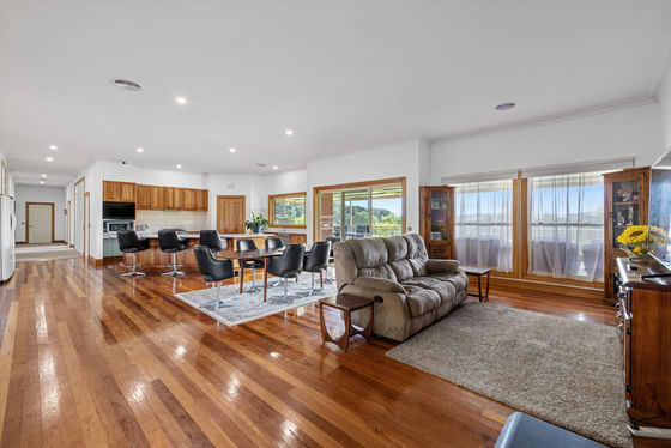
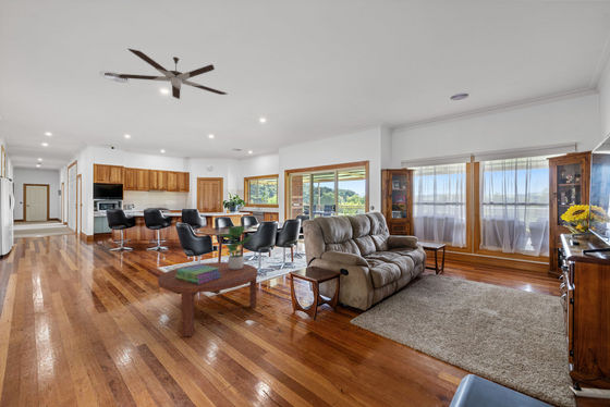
+ ceiling fan [118,48,229,100]
+ stack of books [175,263,221,284]
+ potted plant [217,225,254,270]
+ coffee table [157,261,258,337]
